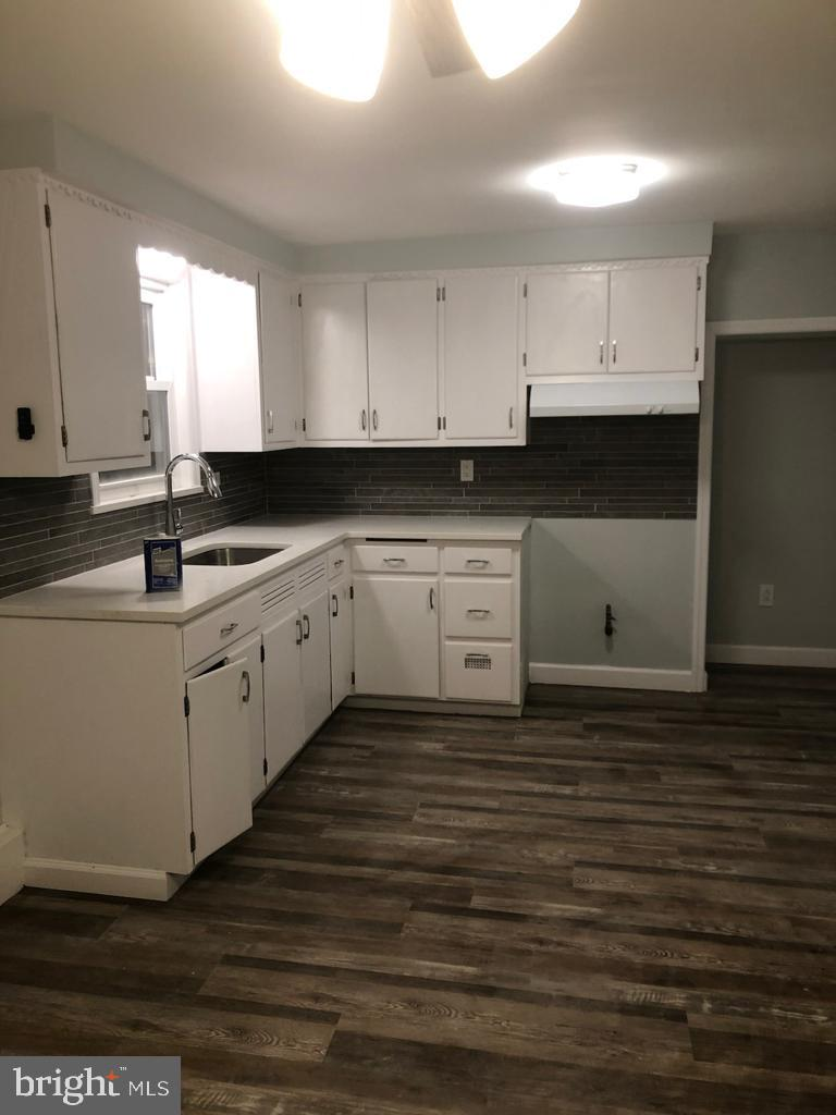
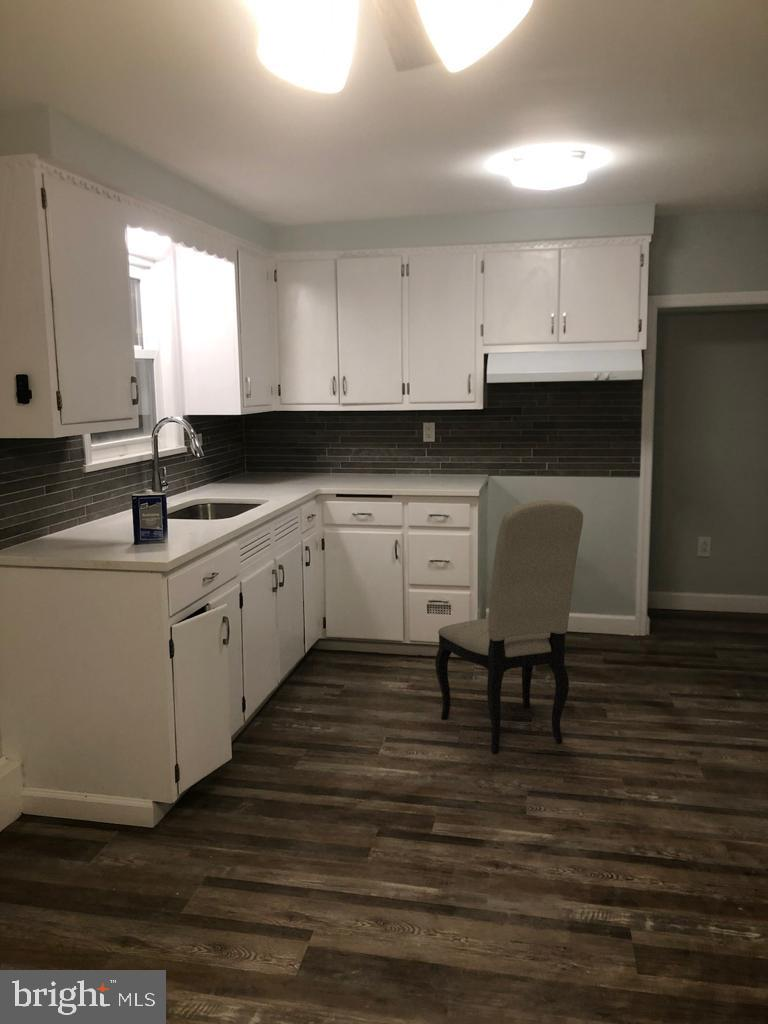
+ dining chair [434,499,584,754]
